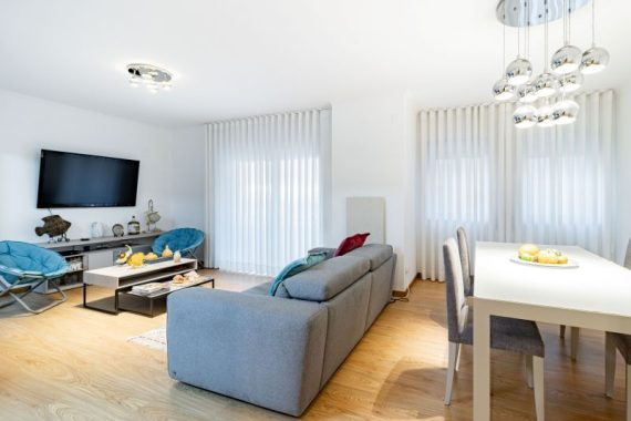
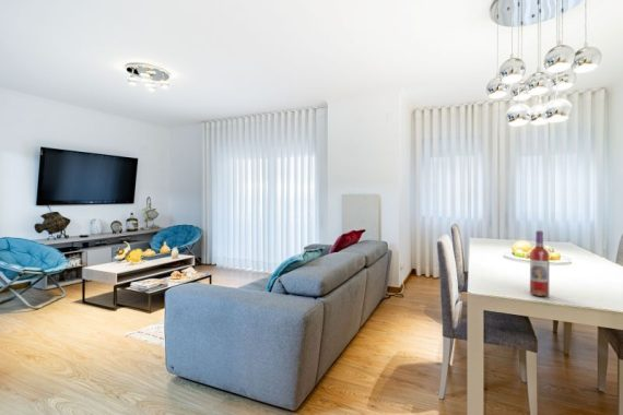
+ wine bottle [529,229,550,297]
